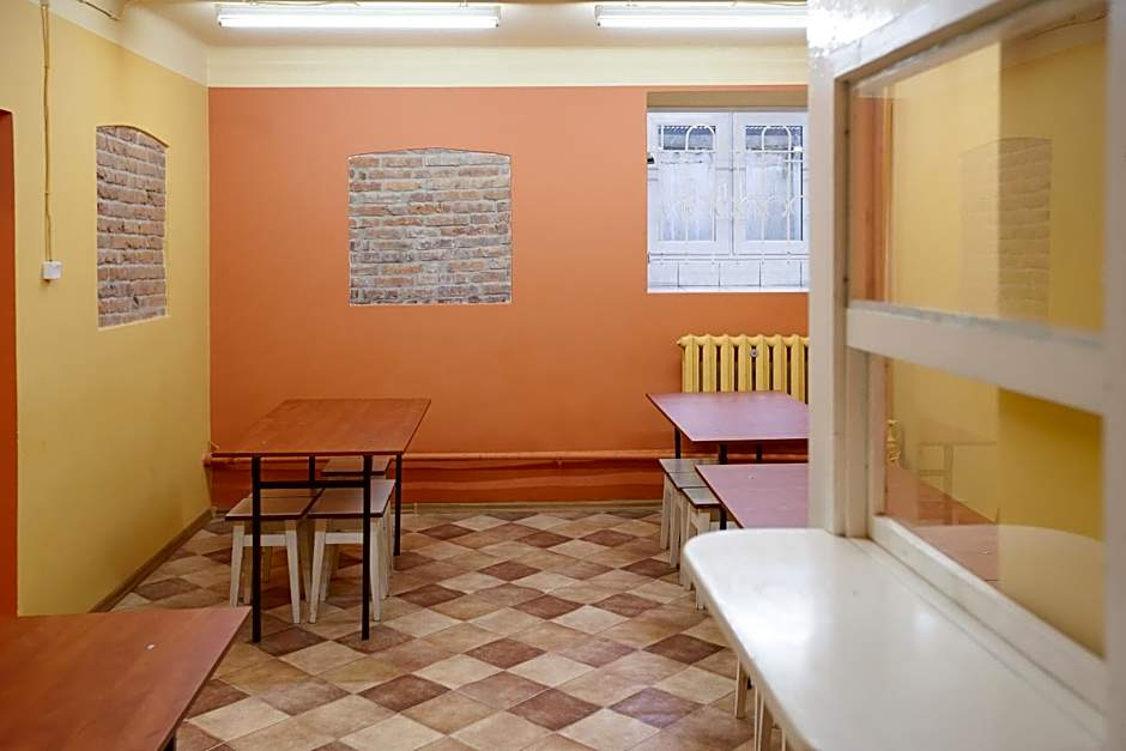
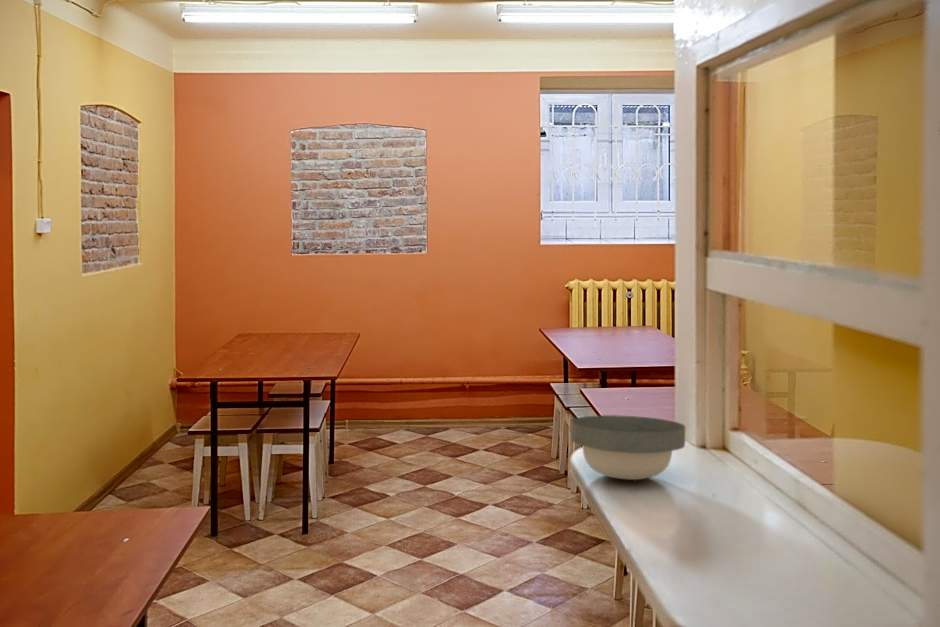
+ bowl [570,414,686,481]
